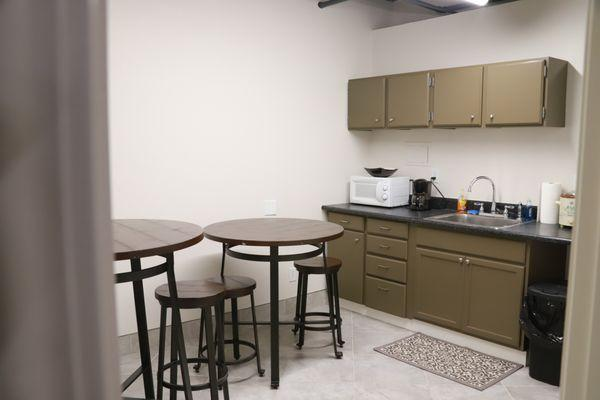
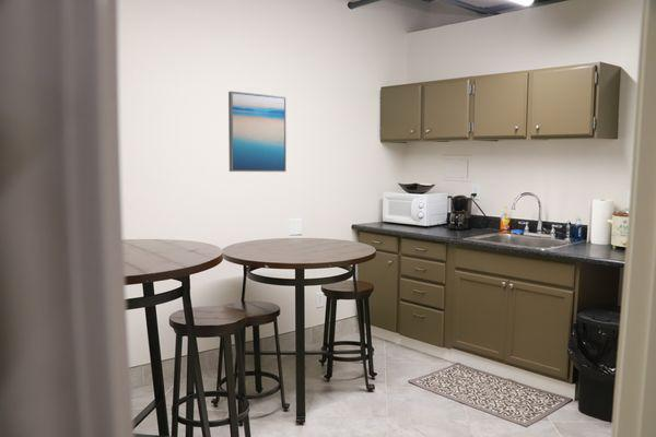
+ wall art [227,91,288,173]
